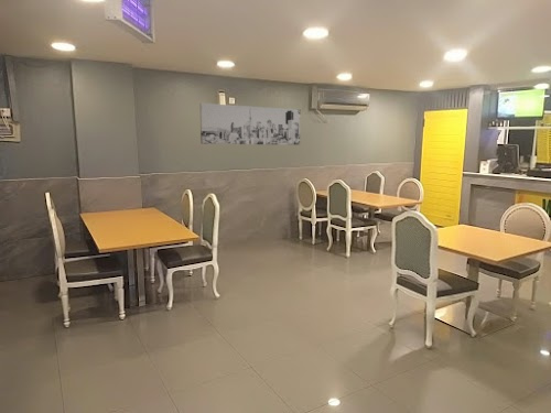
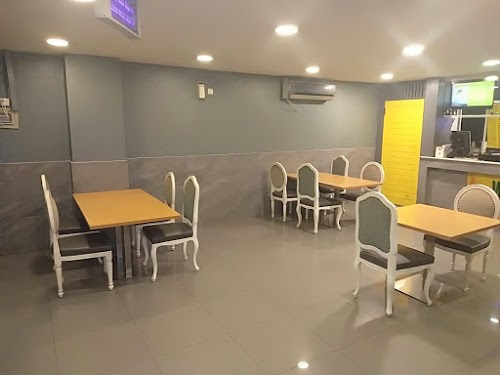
- wall art [198,102,302,146]
